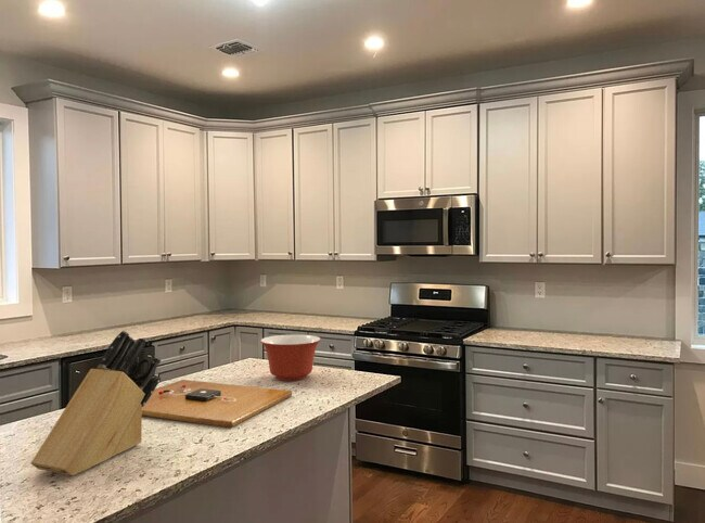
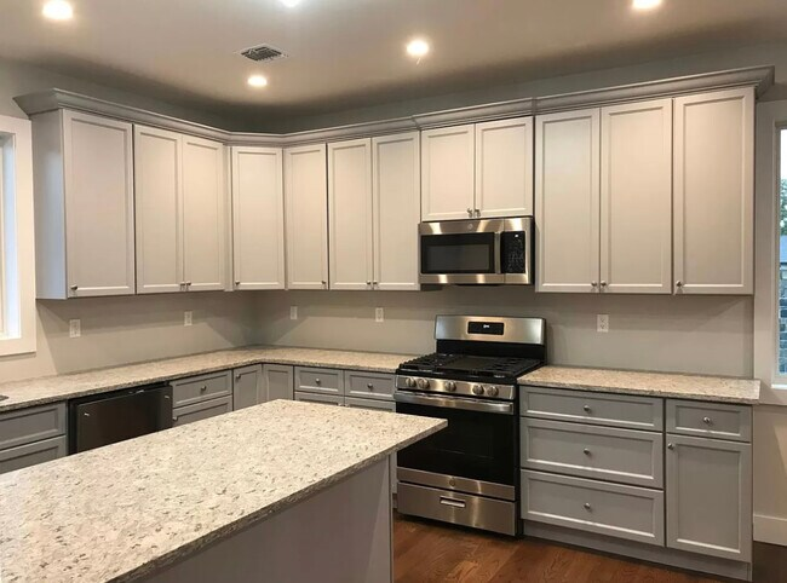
- mixing bowl [259,333,322,382]
- knife block [29,330,162,476]
- cutting board [142,379,293,429]
